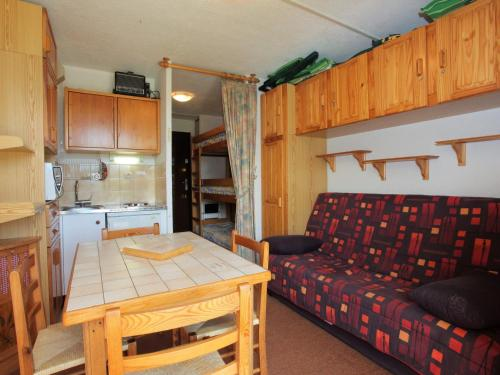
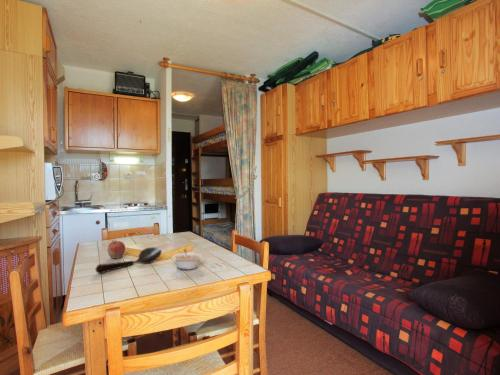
+ fruit [106,239,126,260]
+ spoon [95,246,162,275]
+ legume [171,248,203,271]
